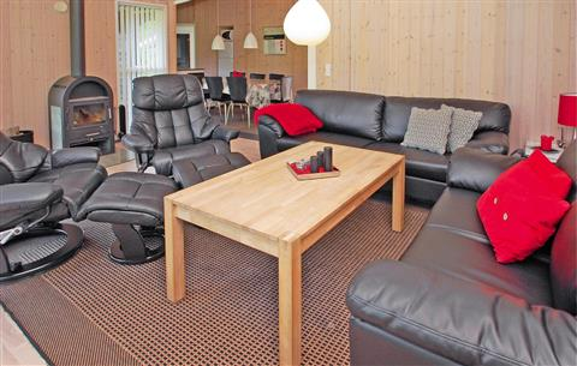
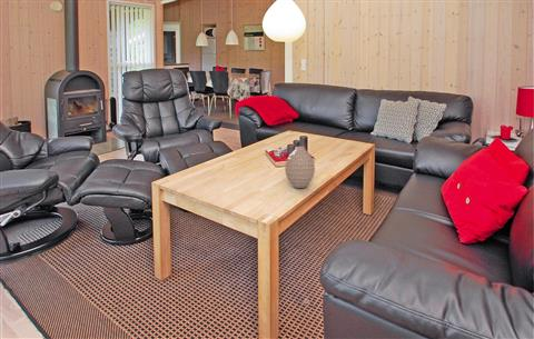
+ vase [284,146,316,189]
